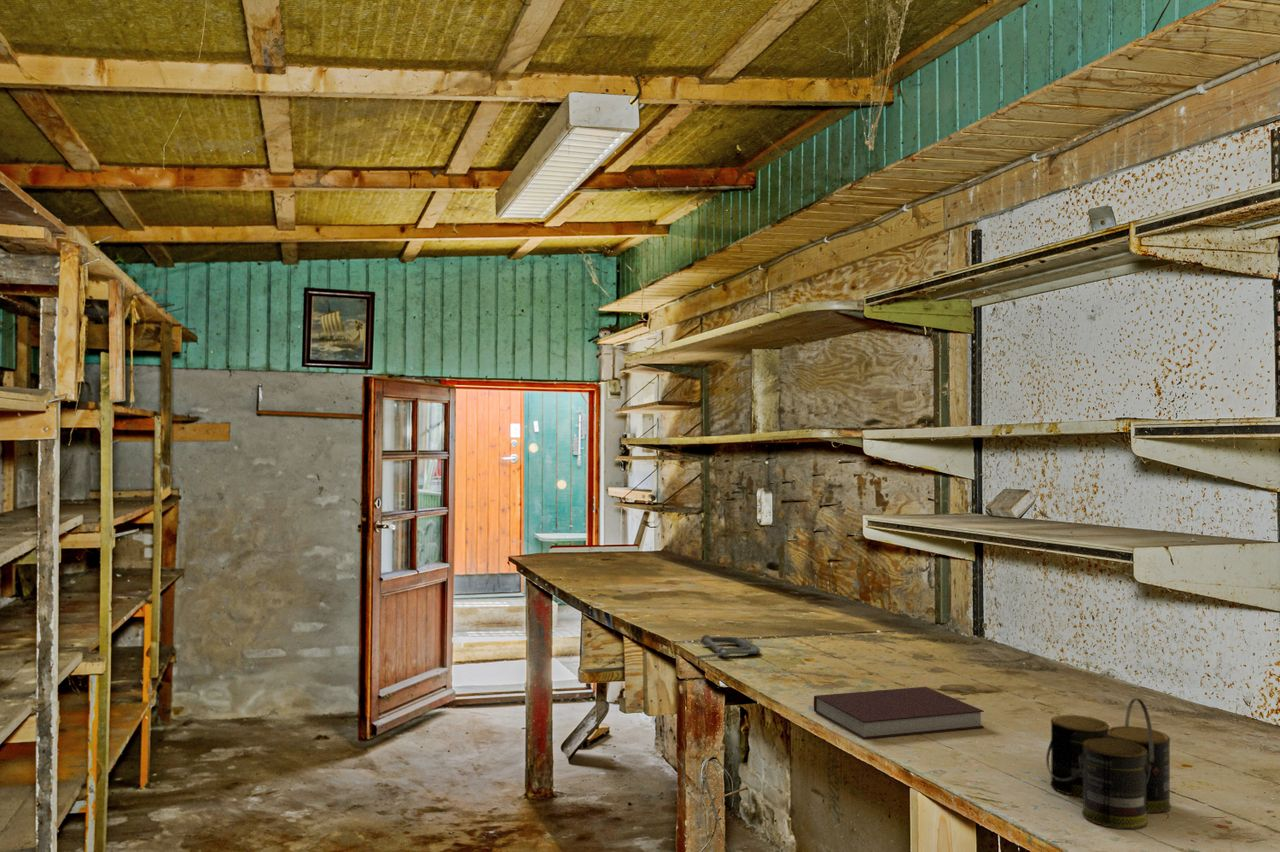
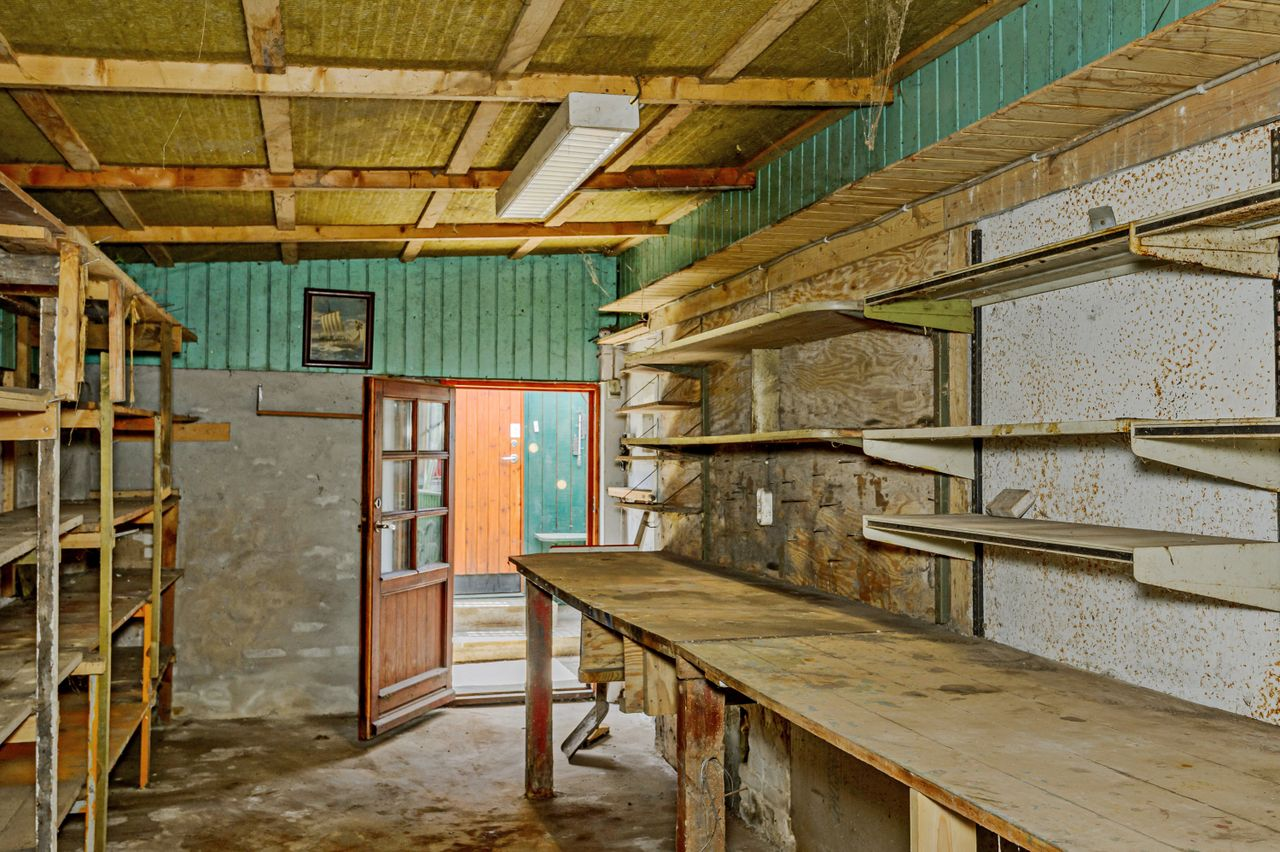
- paint can [1045,698,1172,830]
- c clamp [695,634,761,660]
- notebook [813,686,985,740]
